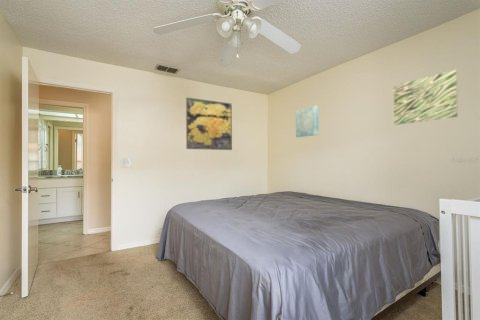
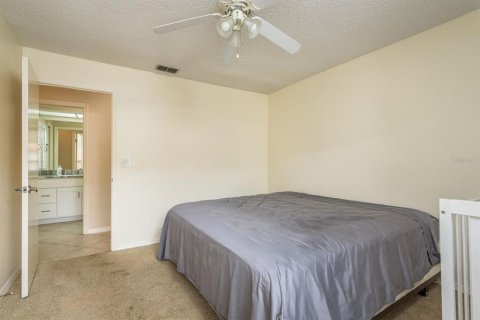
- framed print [185,97,233,151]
- wall art [295,105,320,138]
- wall art [393,69,459,126]
